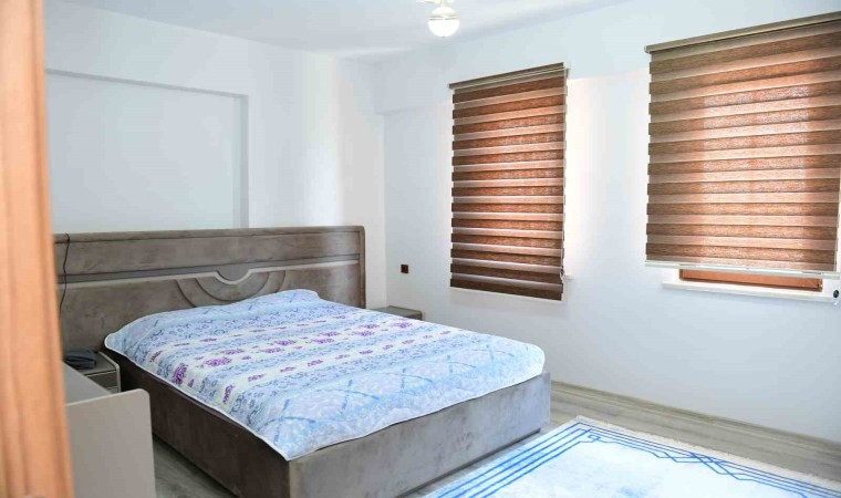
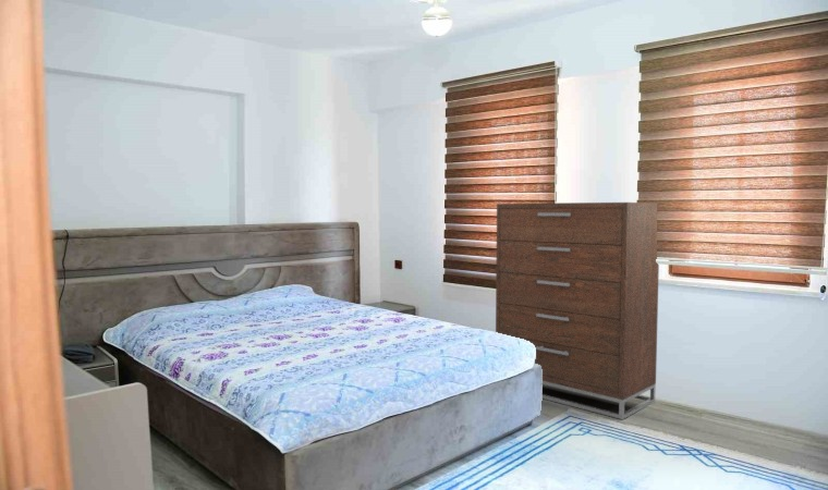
+ dresser [495,201,660,420]
